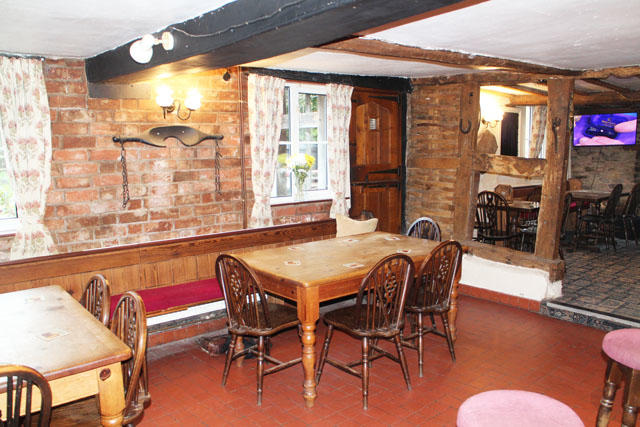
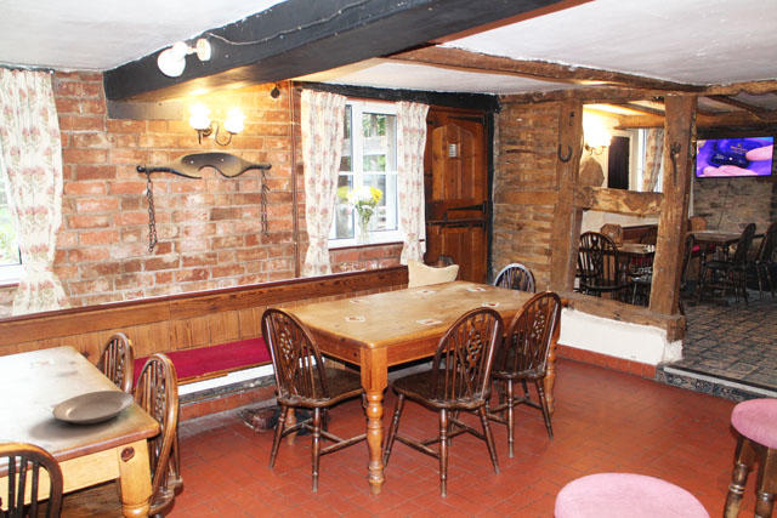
+ plate [51,389,135,425]
